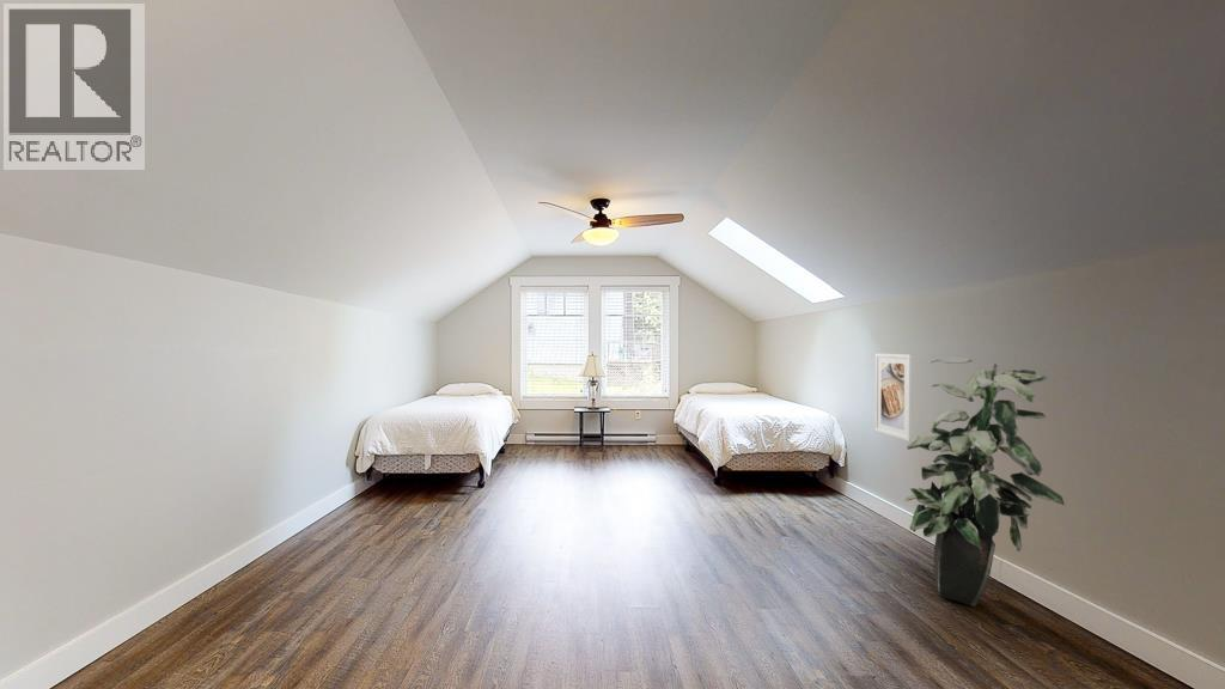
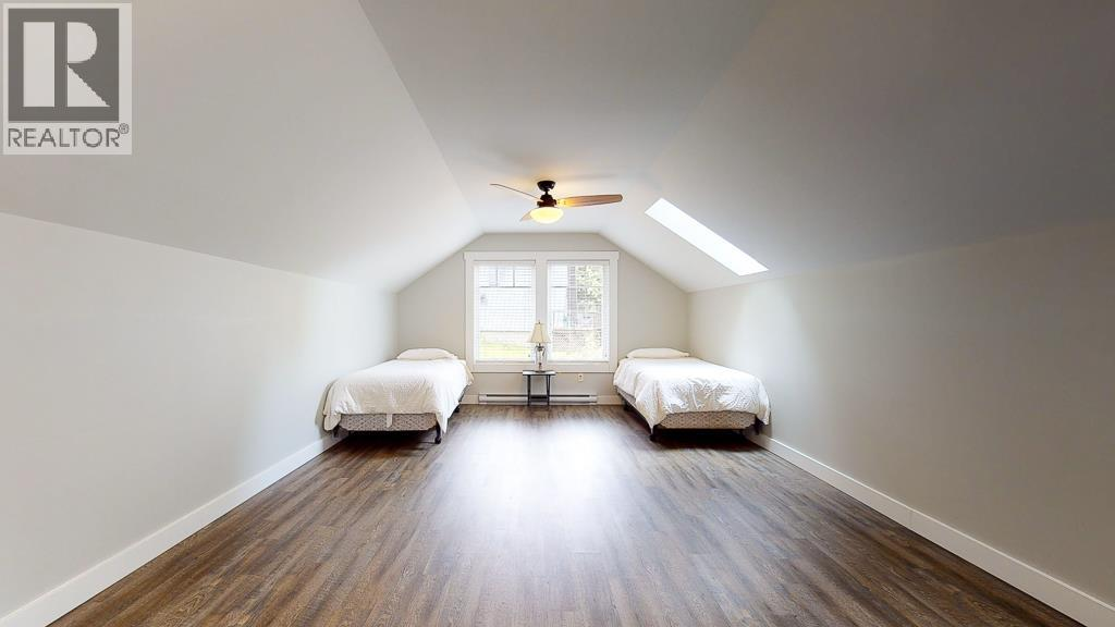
- indoor plant [904,355,1066,608]
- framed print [873,353,914,443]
